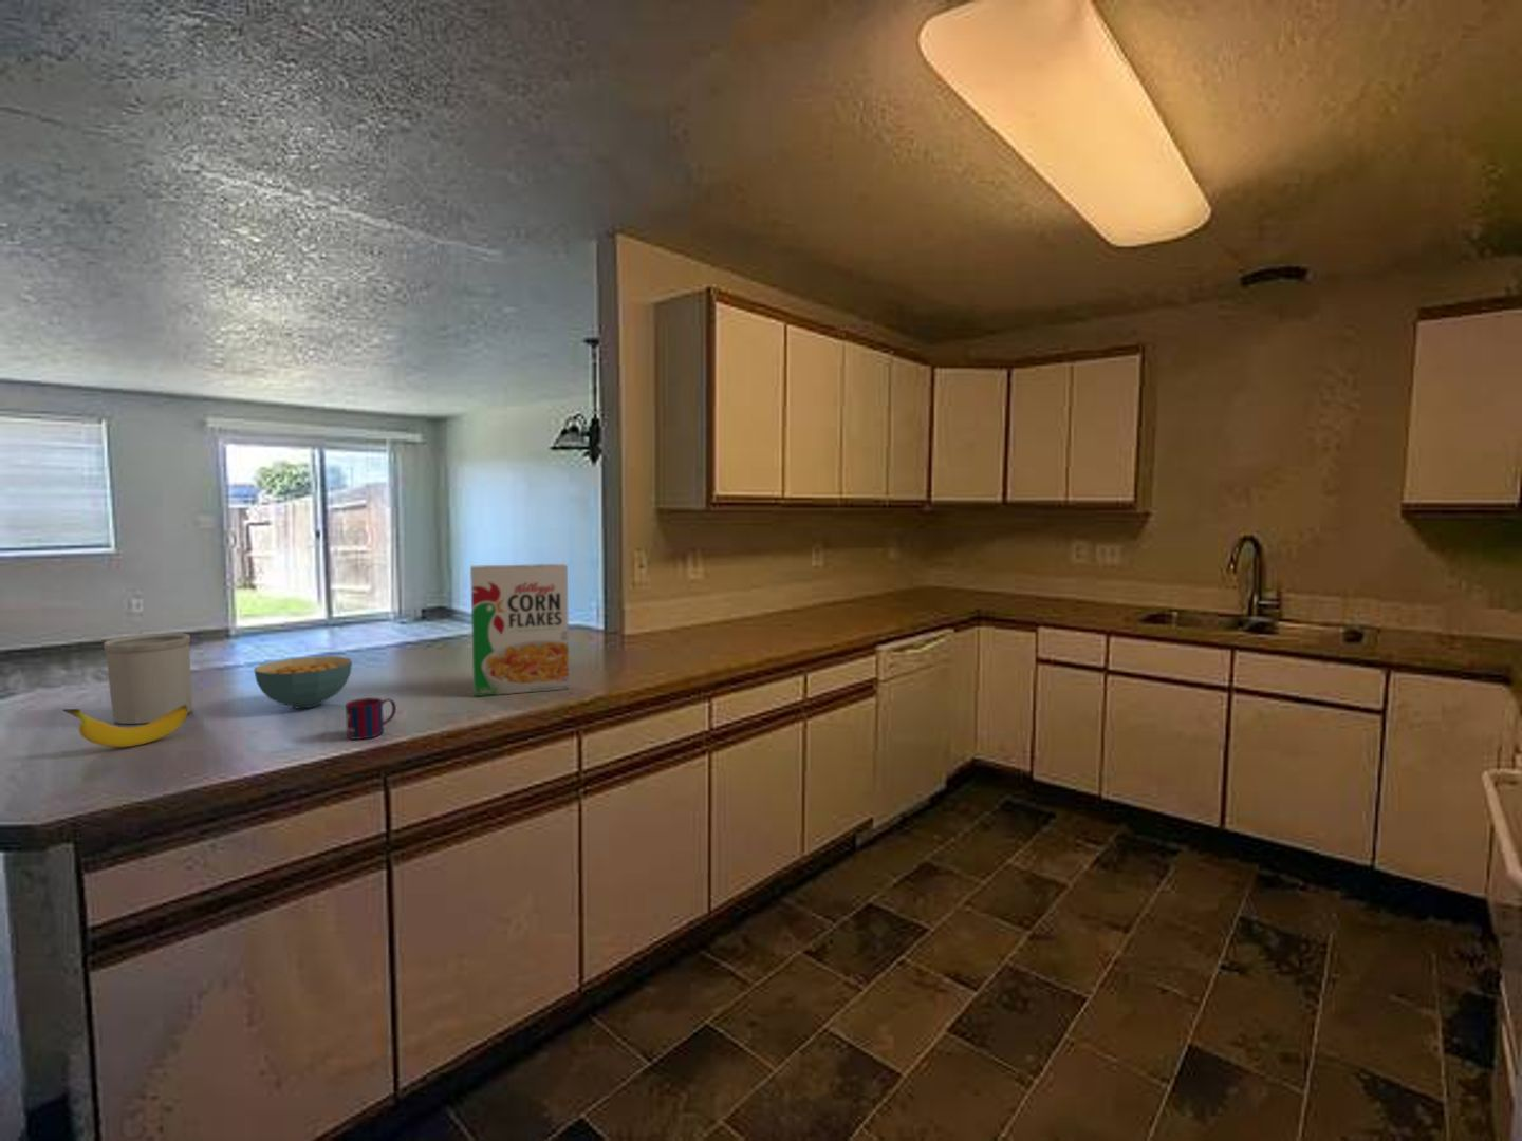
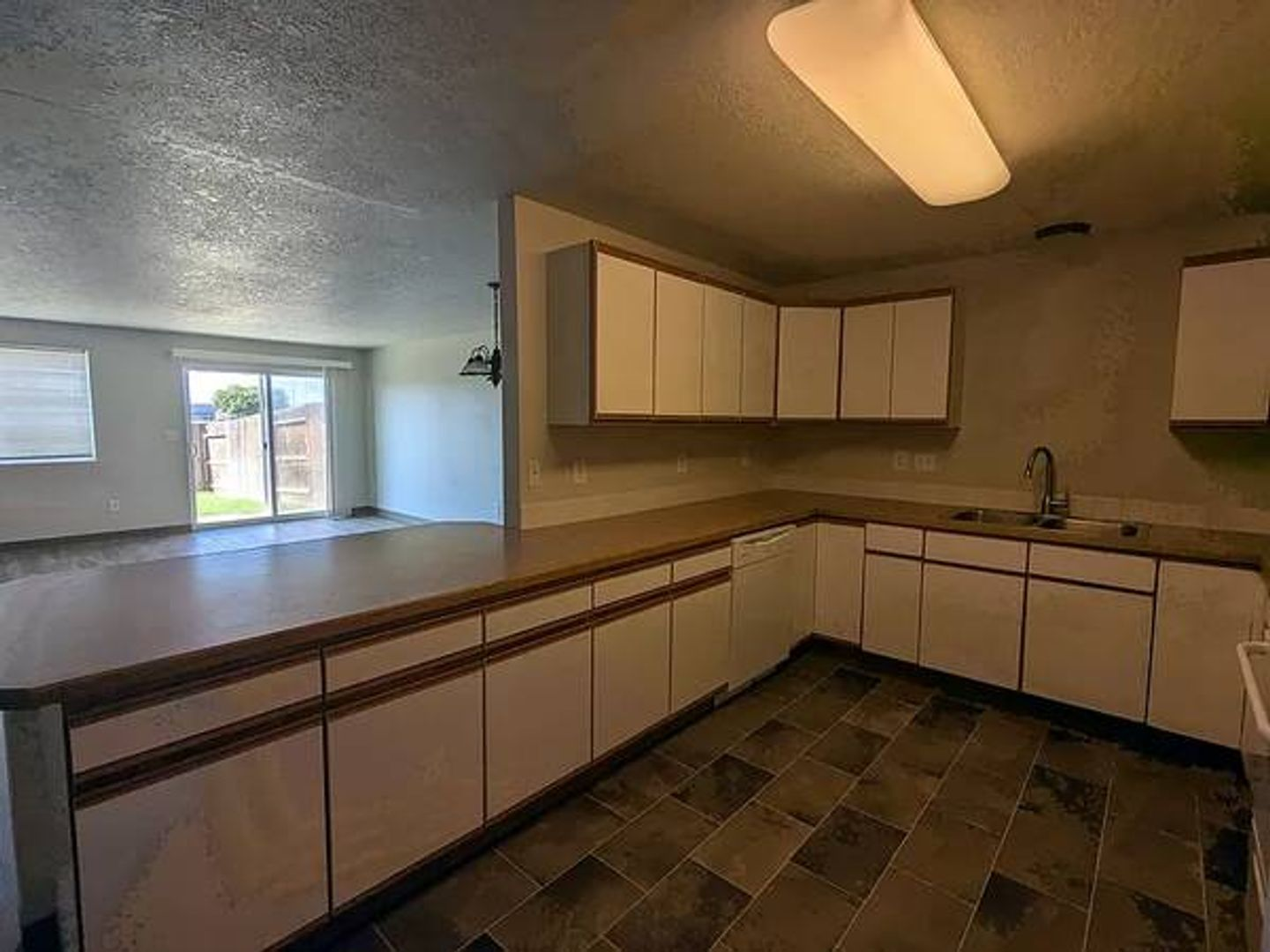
- utensil holder [103,632,193,725]
- cereal box [470,563,569,698]
- banana [61,705,189,748]
- cereal bowl [254,656,354,708]
- mug [345,698,398,741]
